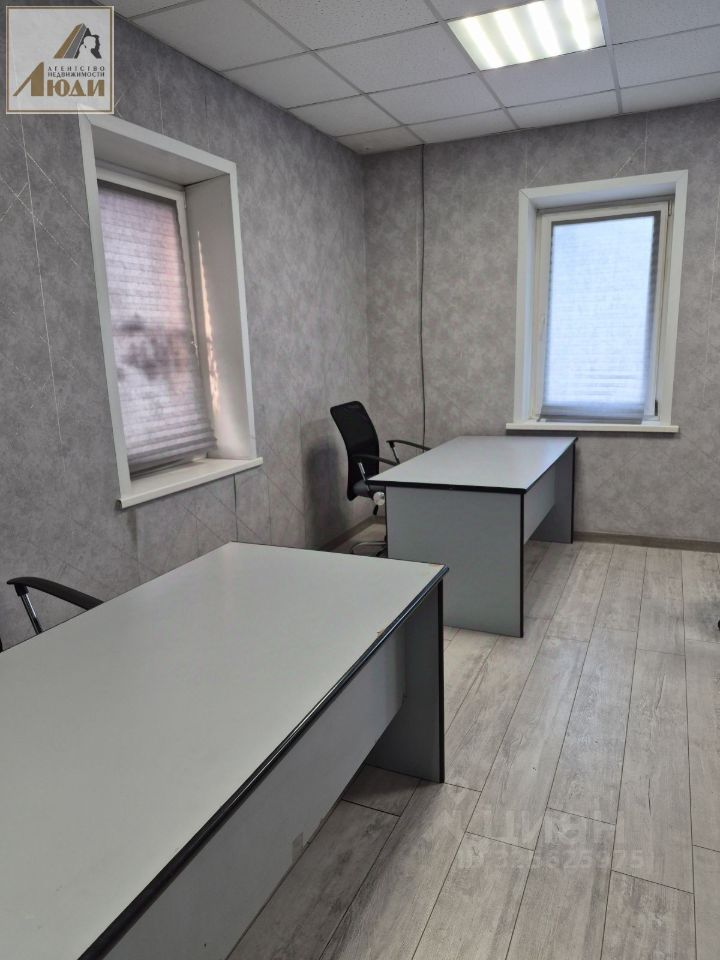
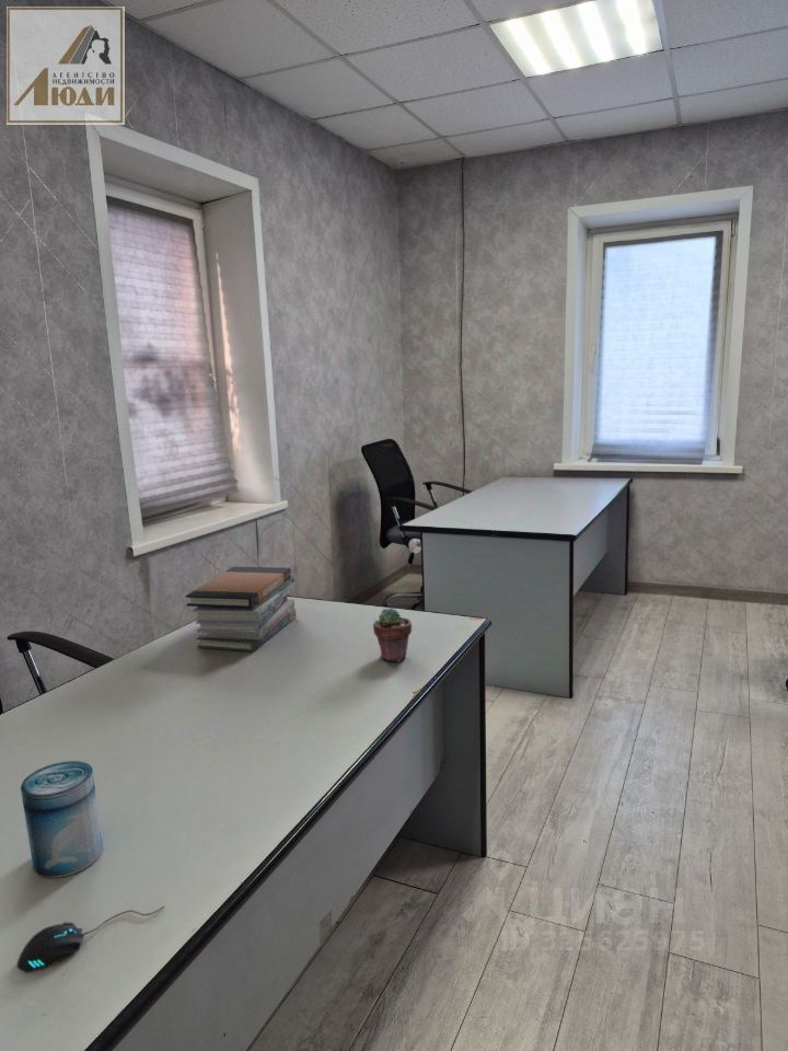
+ beverage can [20,760,104,879]
+ mouse [15,904,165,973]
+ potted succulent [372,607,413,662]
+ book stack [184,566,298,652]
